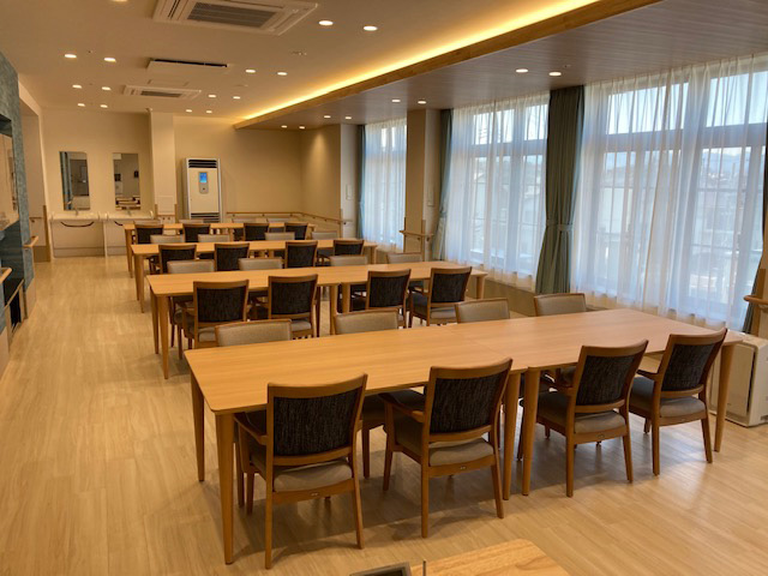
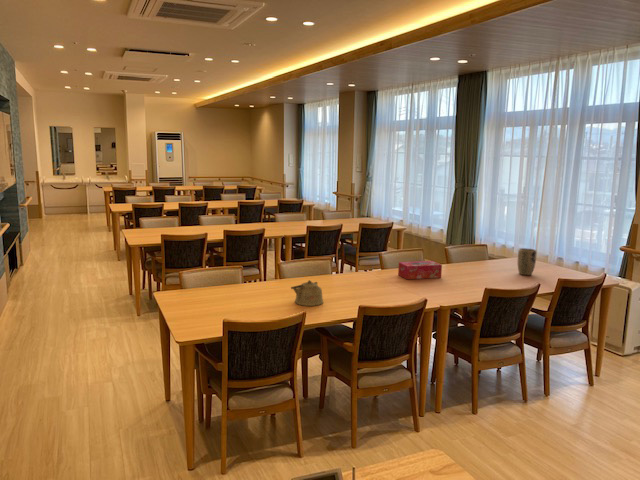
+ kettle [290,279,324,307]
+ tissue box [397,260,443,280]
+ plant pot [517,247,538,276]
